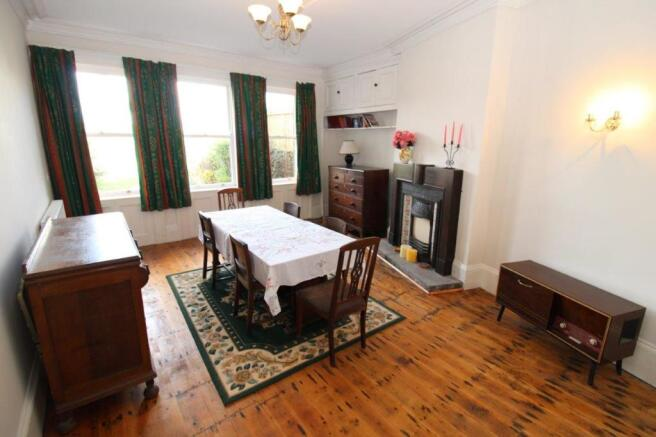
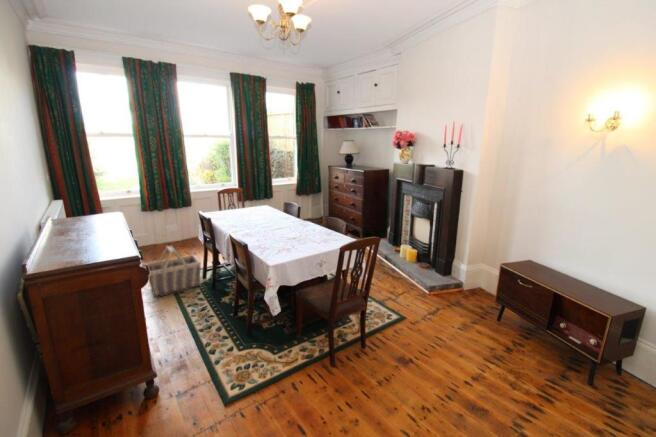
+ basket [145,244,202,298]
